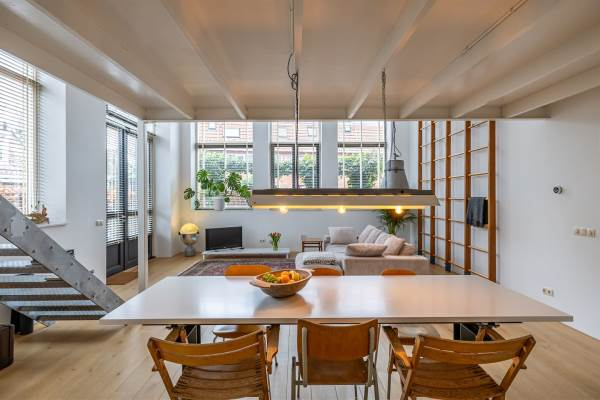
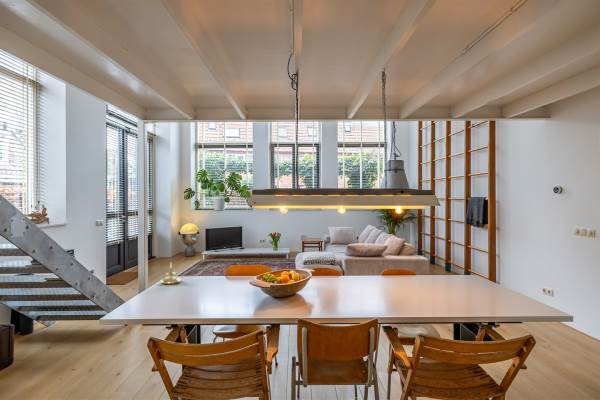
+ candle holder [159,262,184,285]
